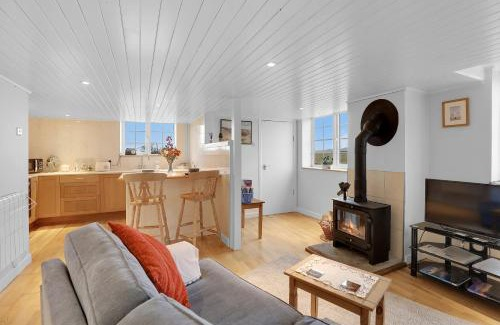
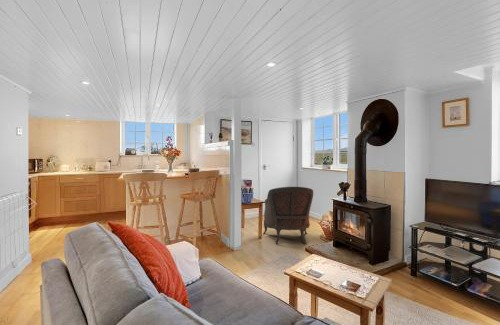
+ armchair [262,186,314,245]
